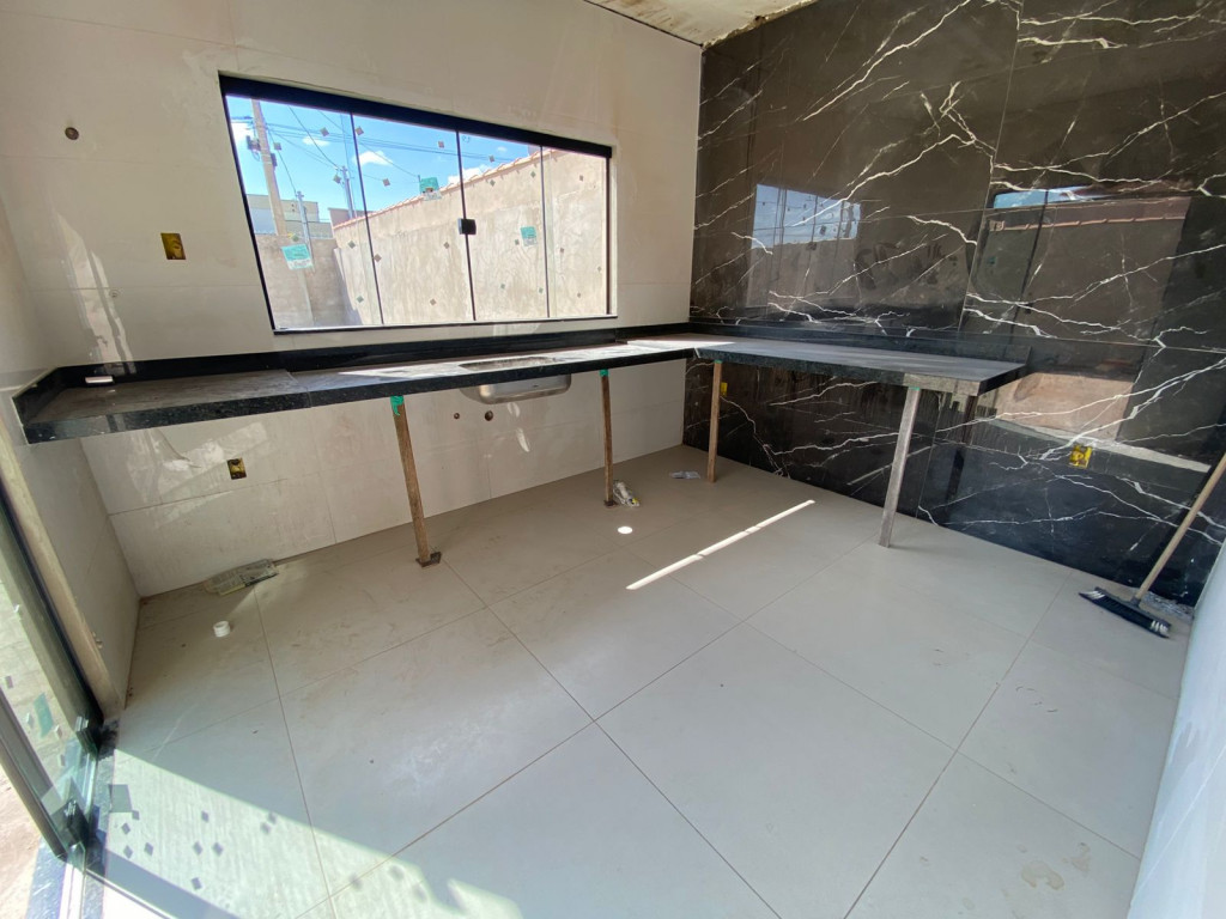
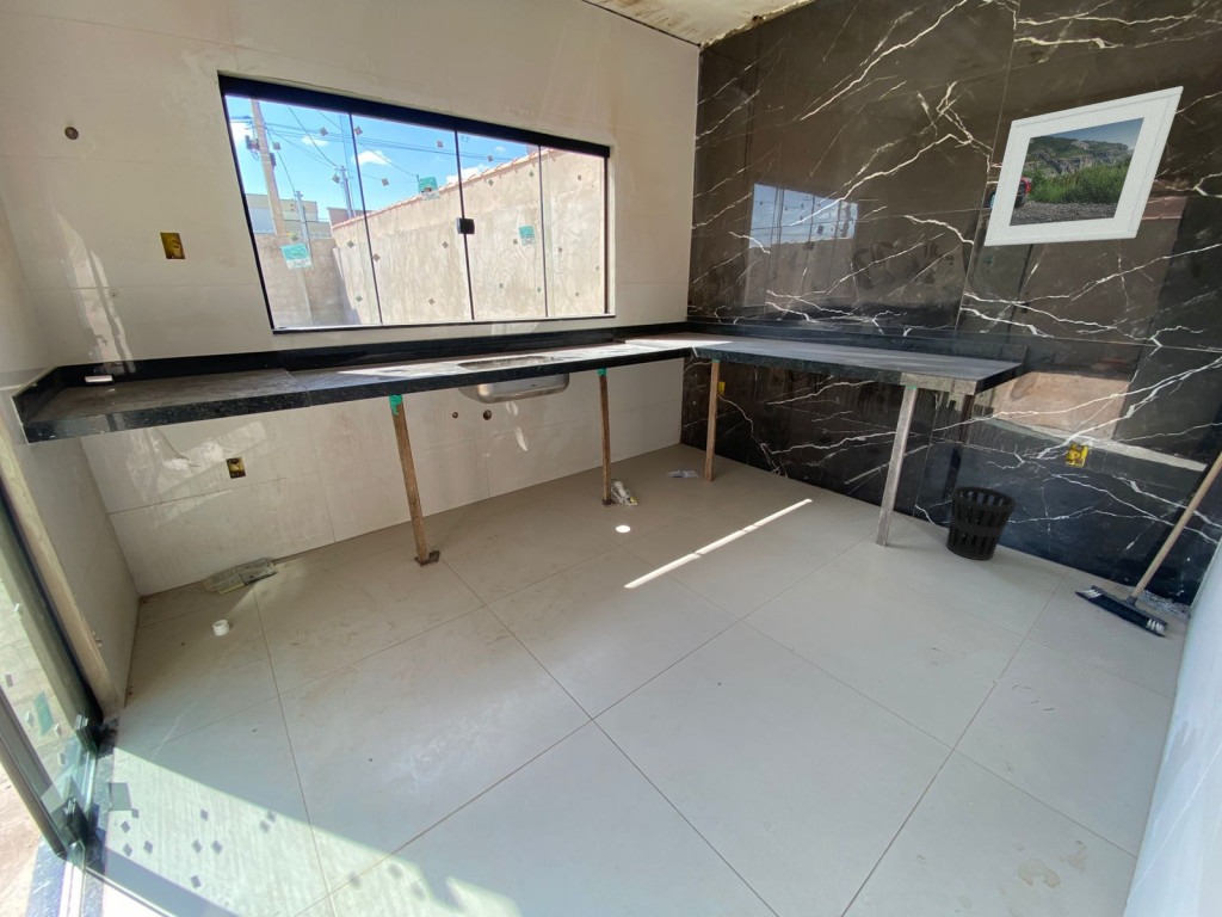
+ wastebasket [945,485,1017,561]
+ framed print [983,85,1184,247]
